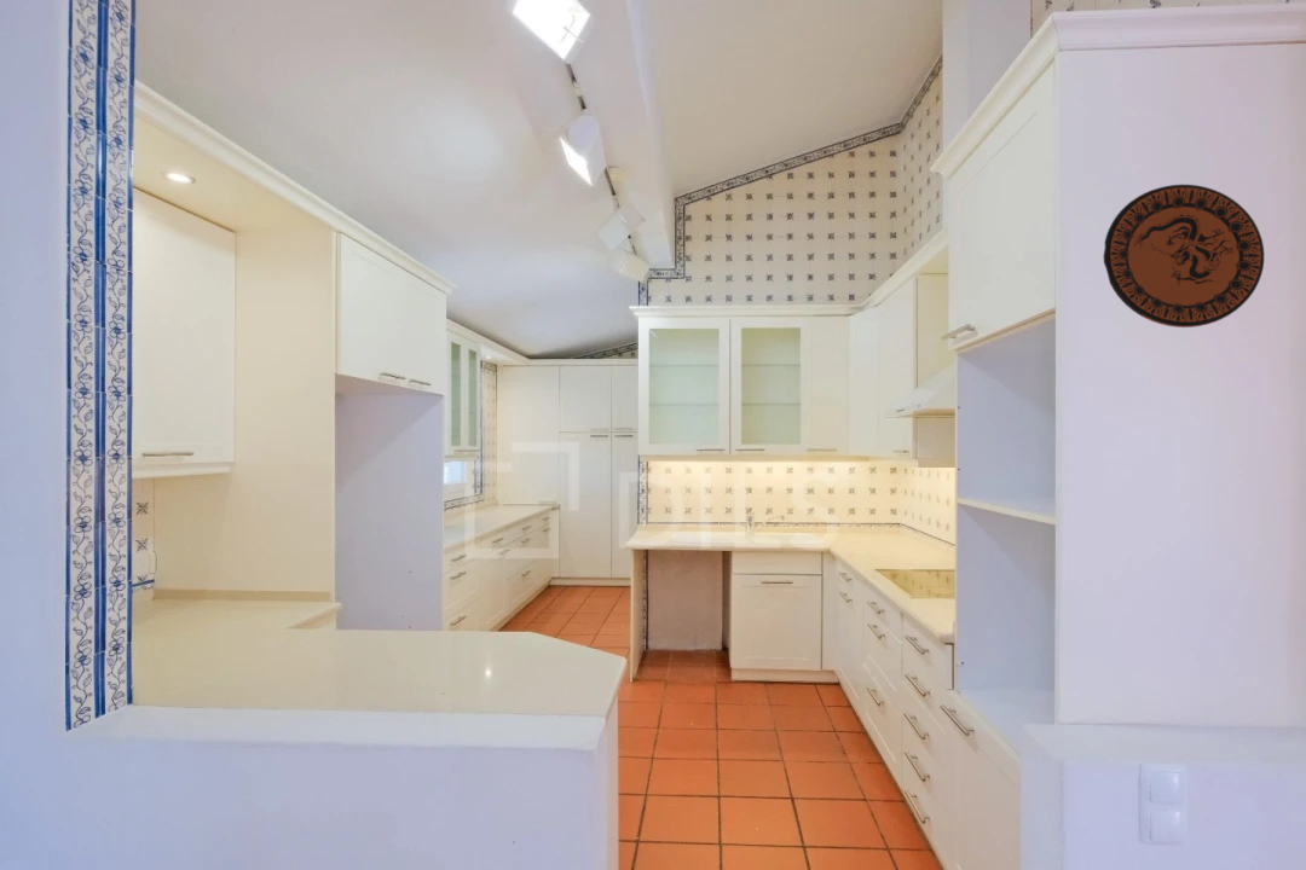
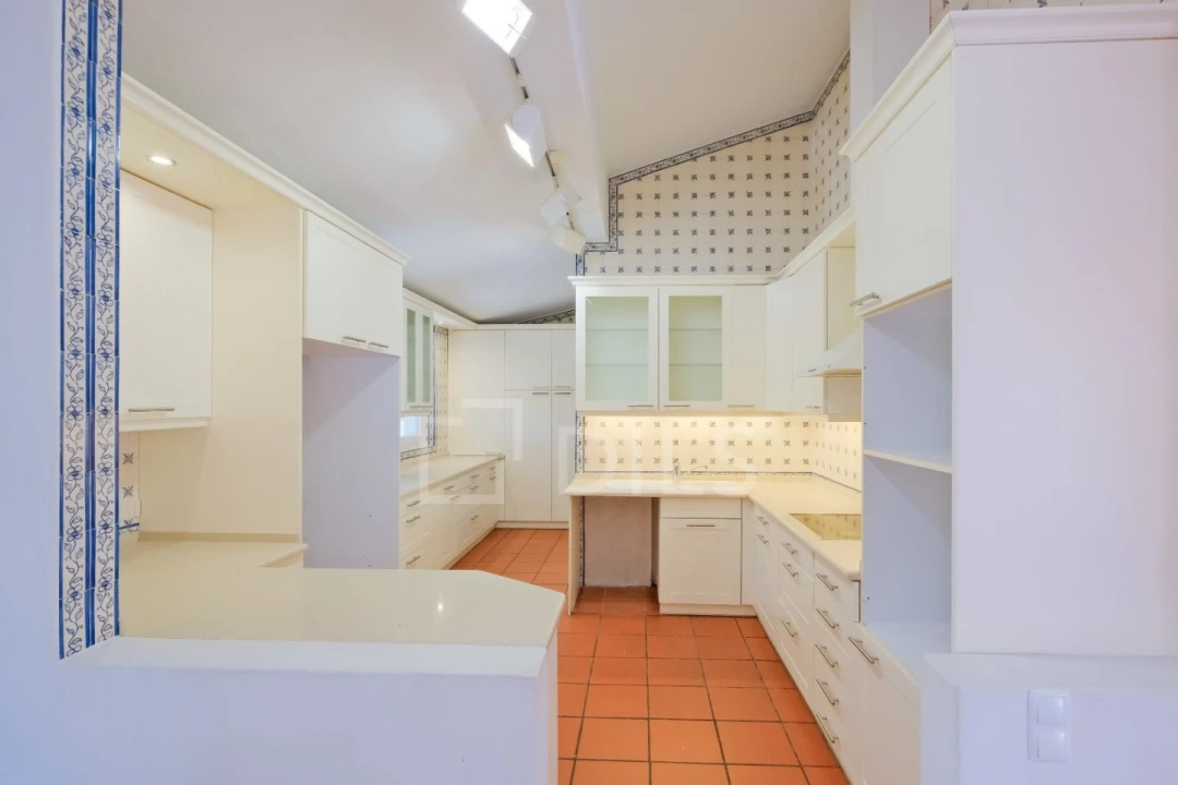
- decorative plate [1103,184,1265,329]
